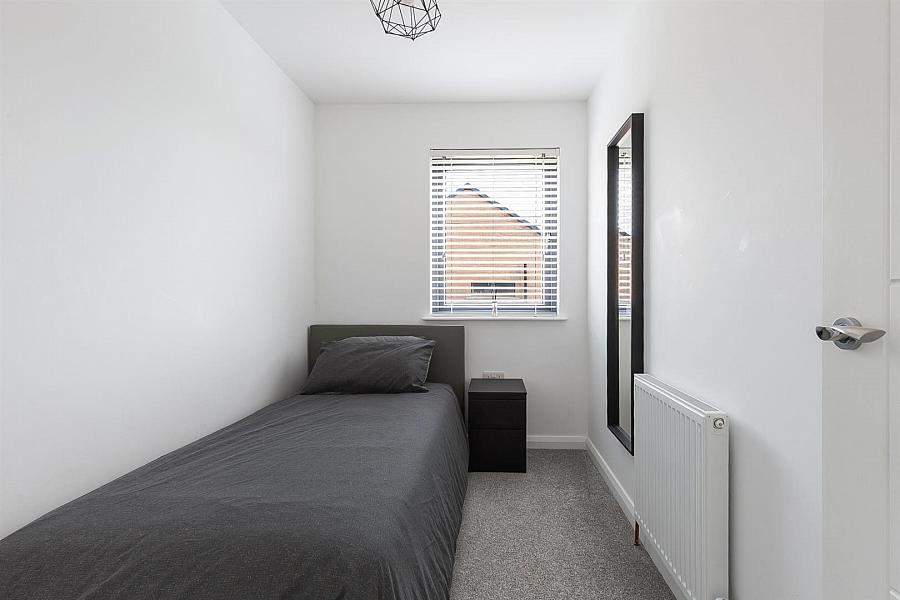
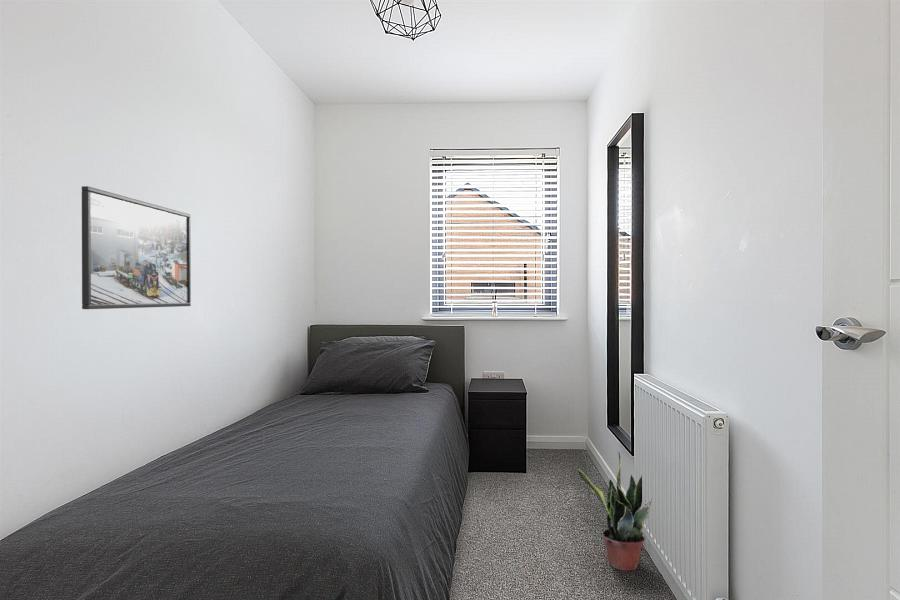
+ potted plant [577,451,653,571]
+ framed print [81,185,192,310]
